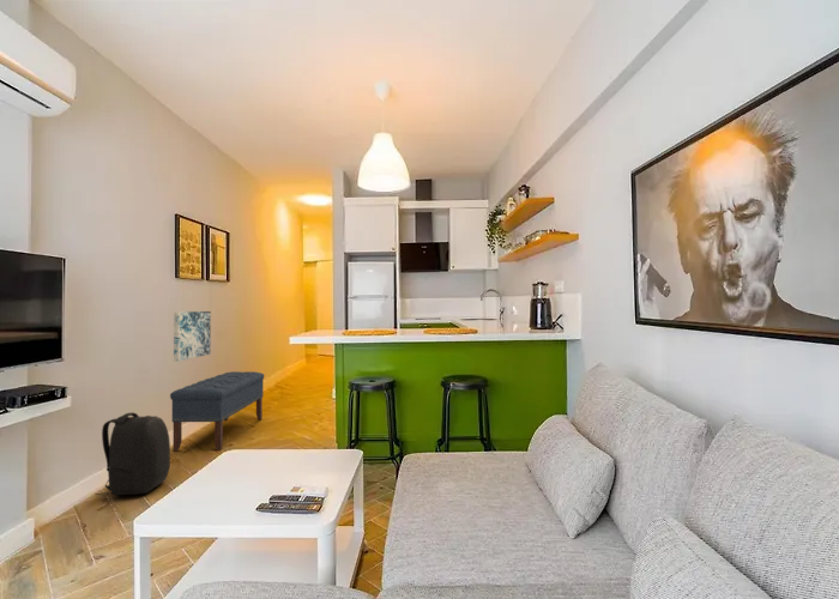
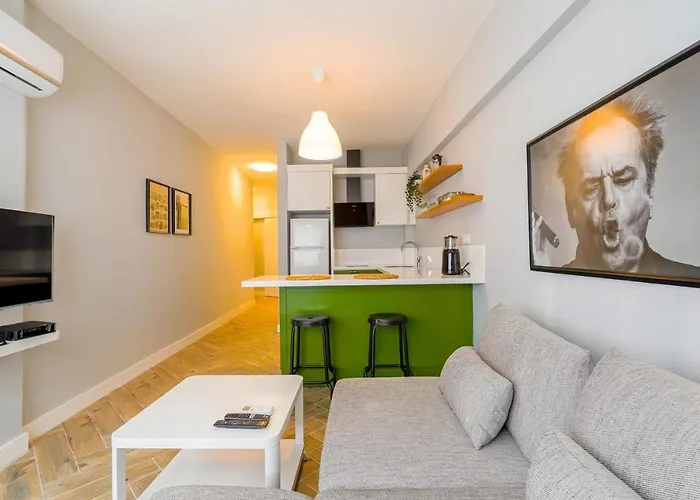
- bench [169,370,265,452]
- wall art [173,310,212,363]
- backpack [95,411,171,496]
